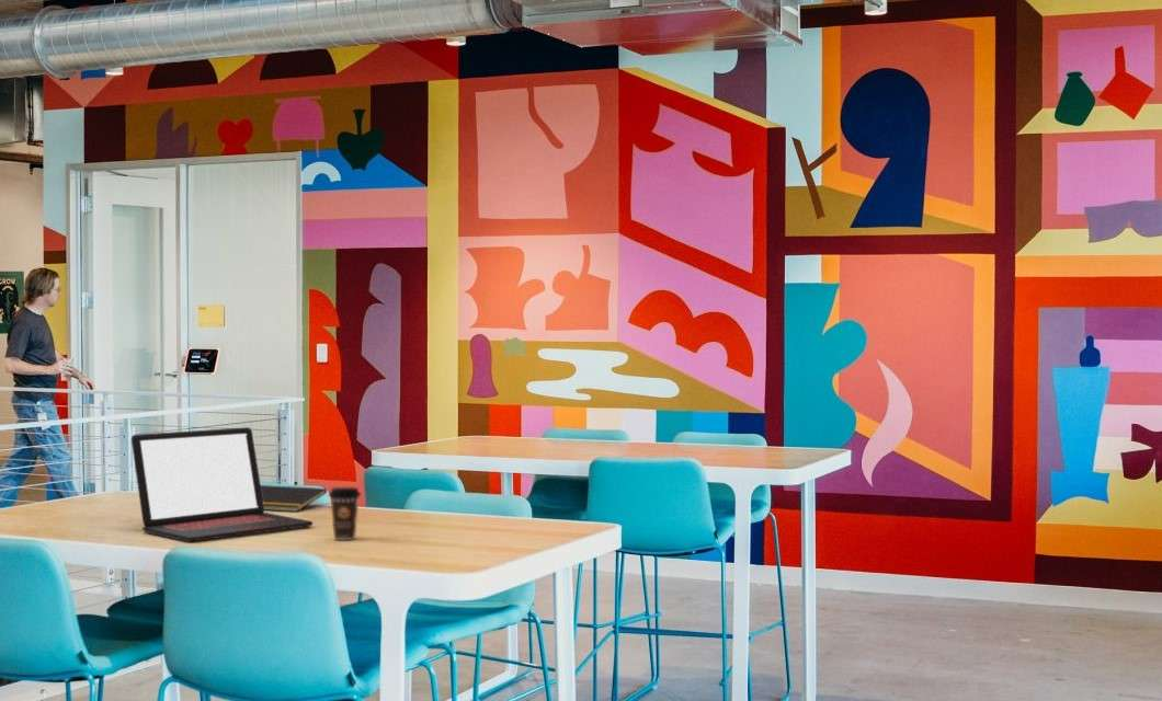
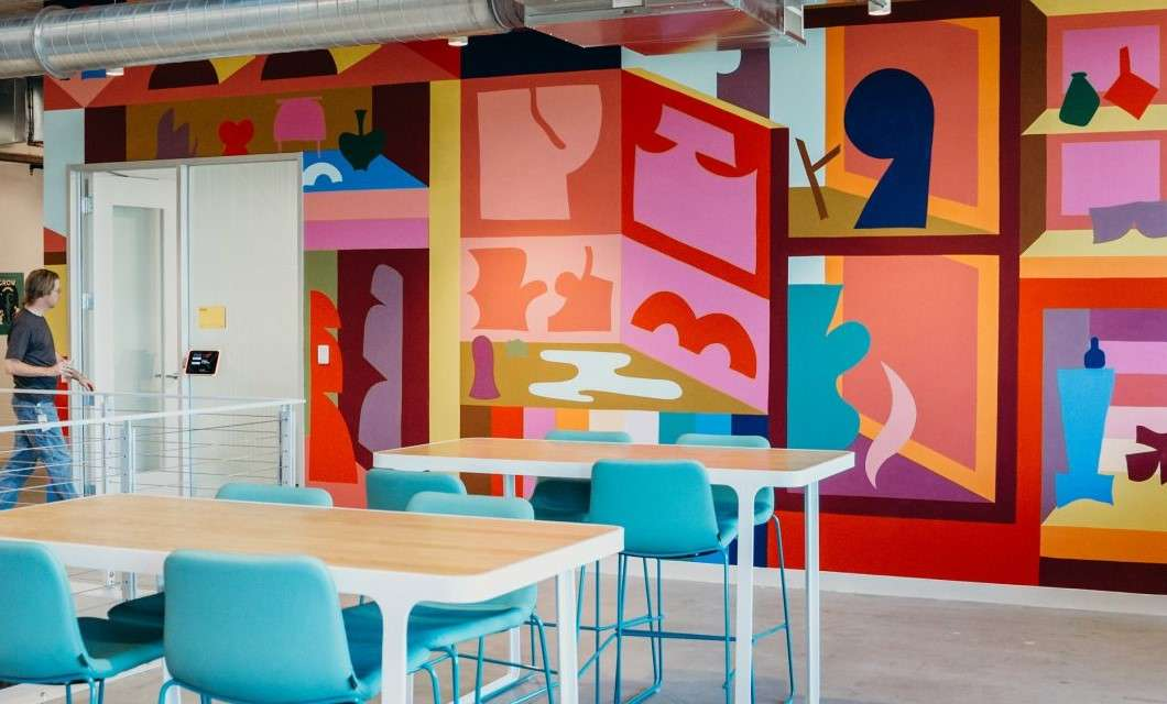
- notepad [261,484,328,513]
- laptop [130,426,314,543]
- coffee cup [328,486,362,541]
